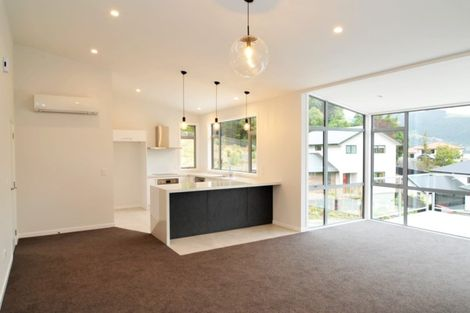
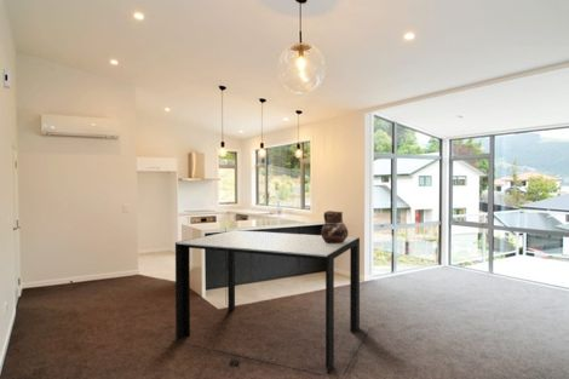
+ dining table [171,228,372,378]
+ ceramic pot [320,209,349,243]
